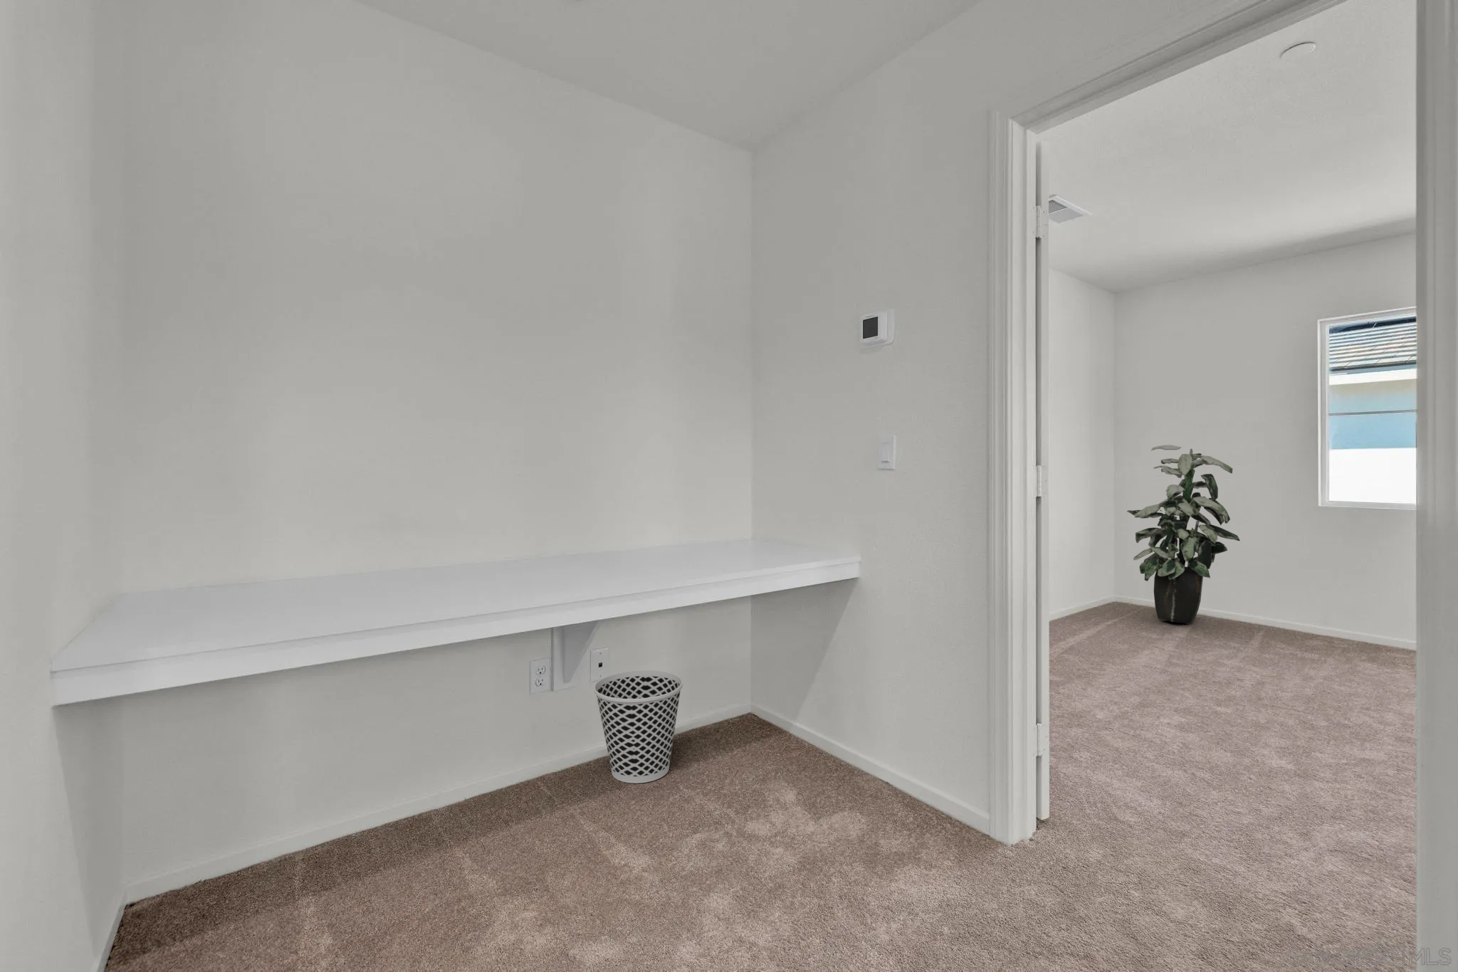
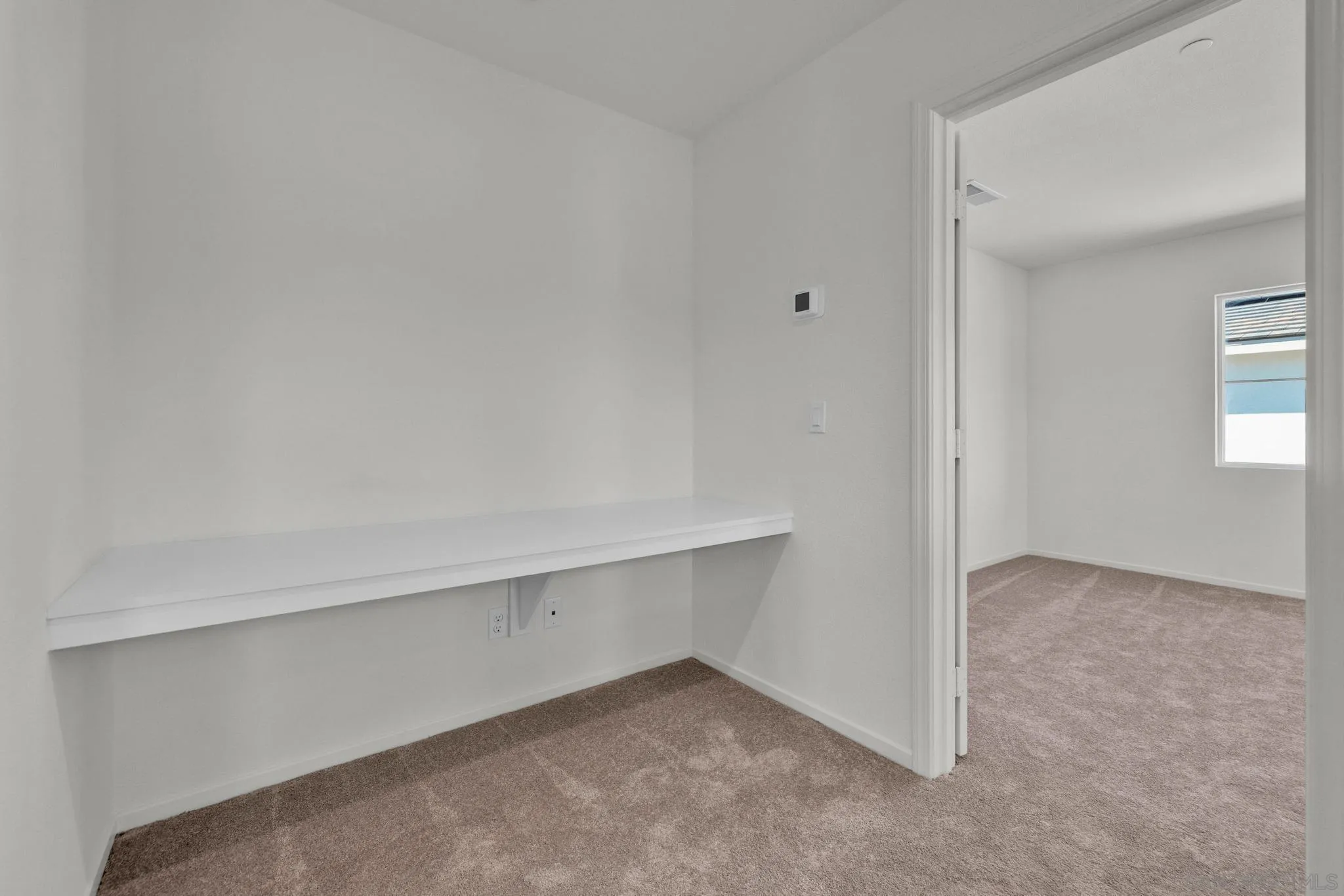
- wastebasket [593,669,683,784]
- indoor plant [1126,444,1241,625]
